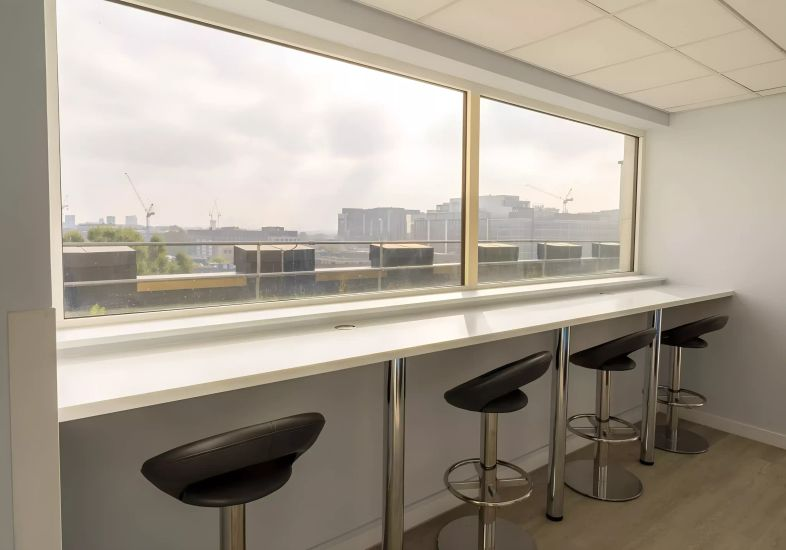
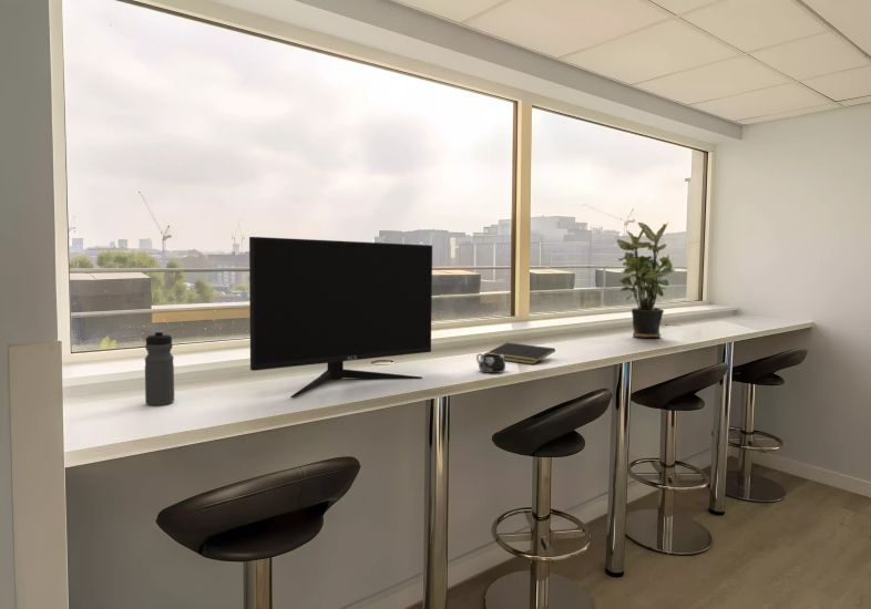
+ computer monitor [248,236,433,399]
+ mug [475,352,506,374]
+ potted plant [616,220,676,339]
+ water bottle [144,329,175,406]
+ notepad [483,342,556,365]
